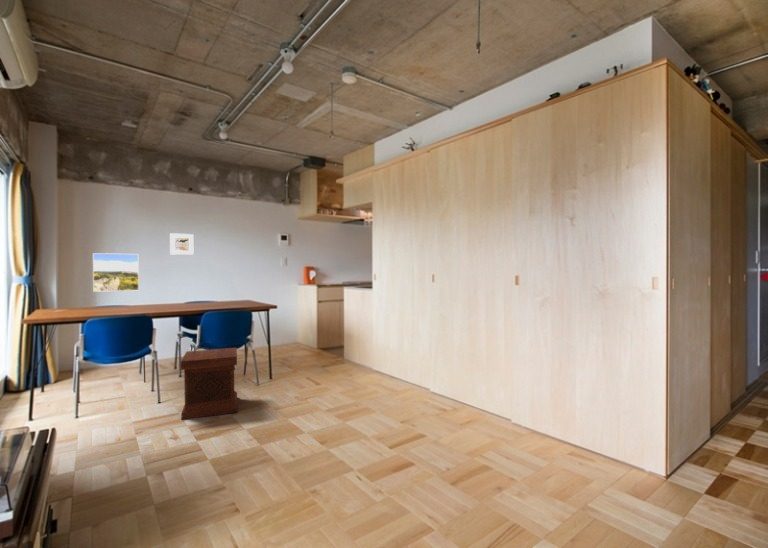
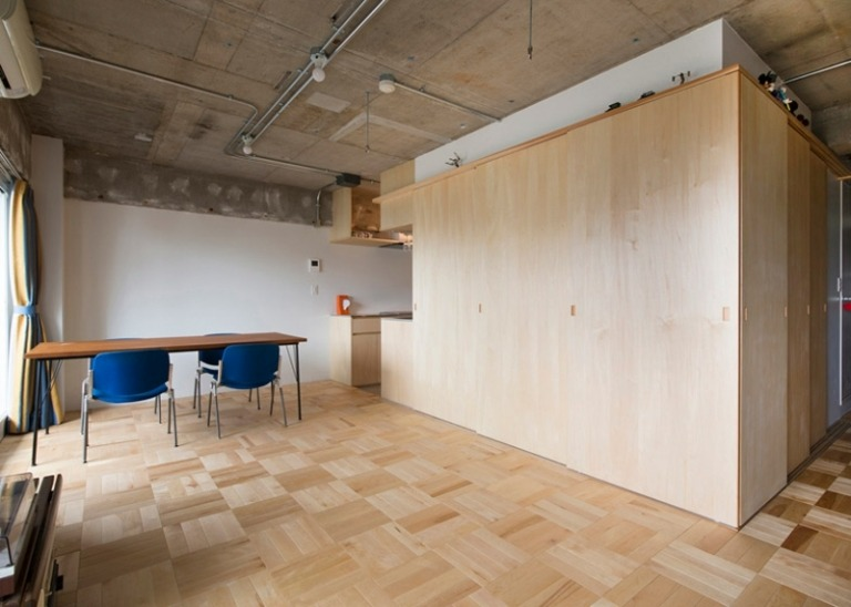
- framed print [92,252,140,293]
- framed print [169,232,194,256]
- side table [180,347,239,421]
